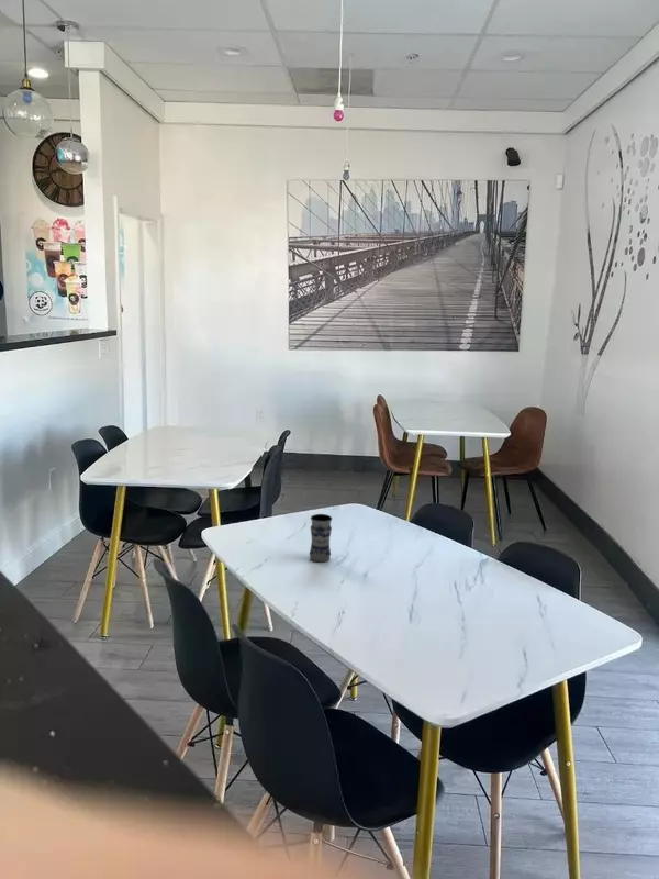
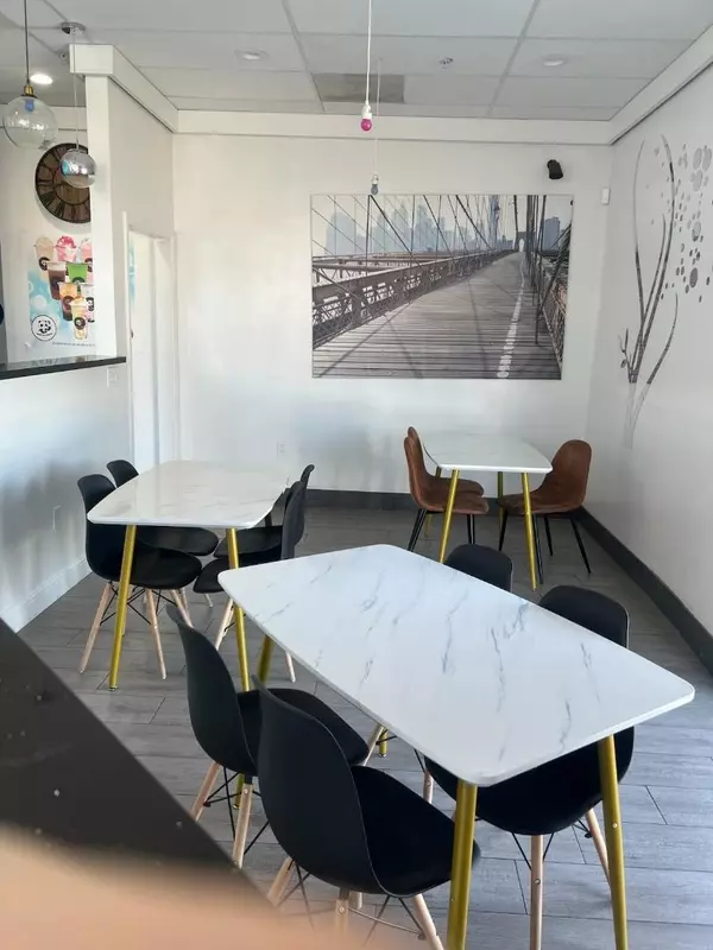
- jar [309,513,333,563]
